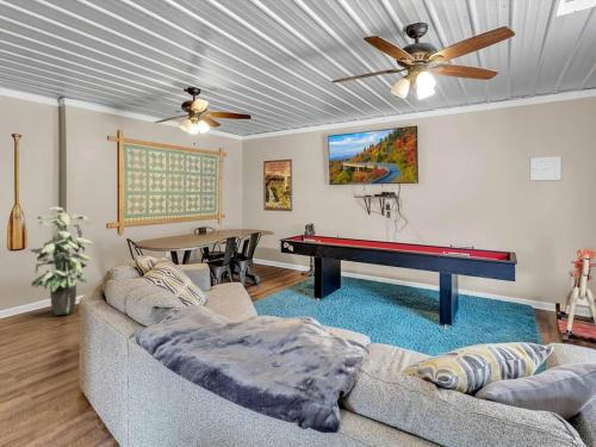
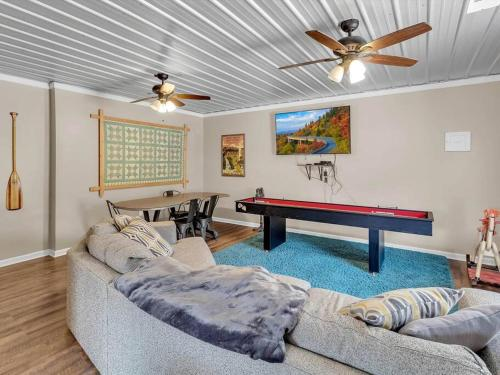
- indoor plant [29,206,94,316]
